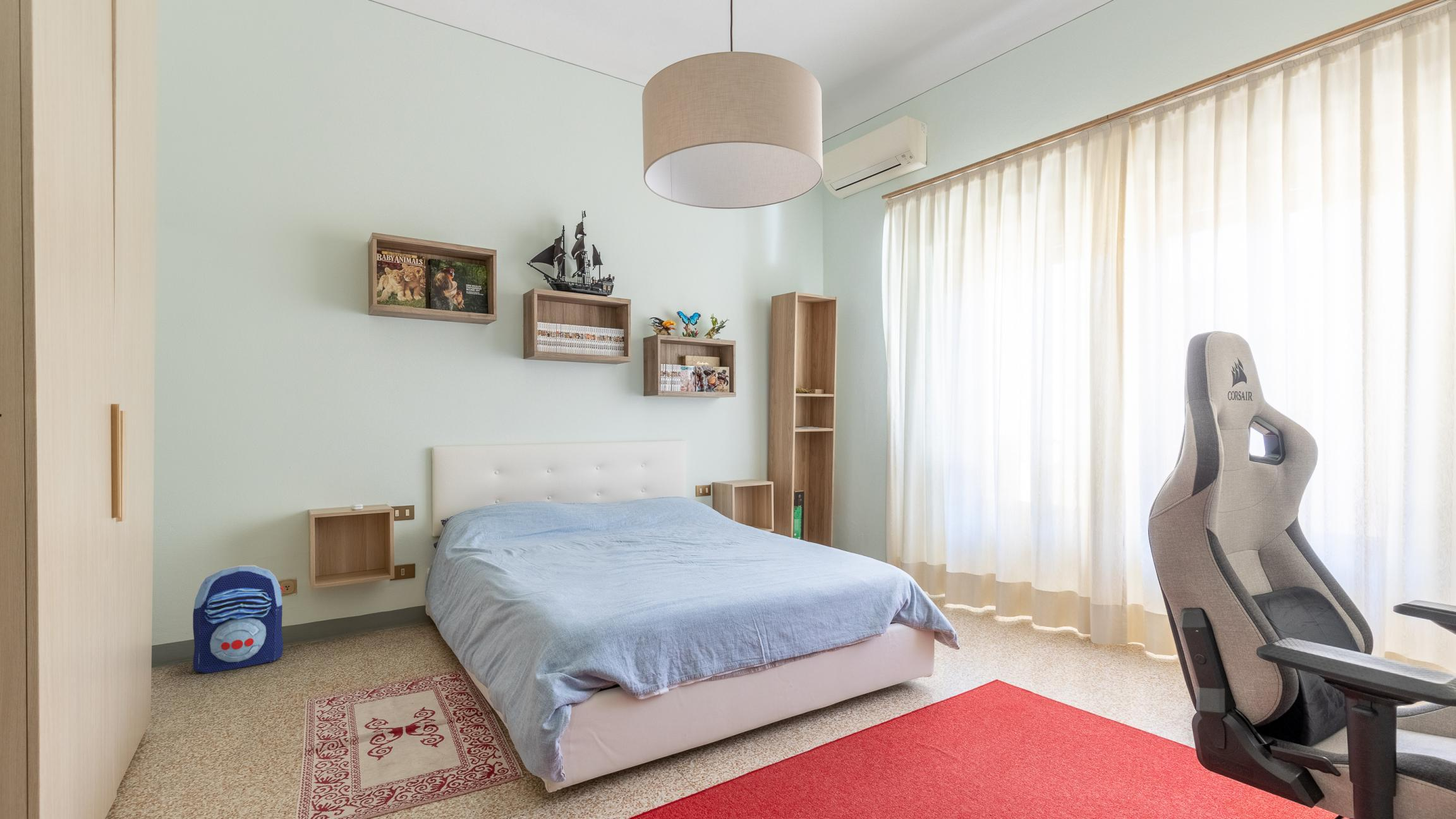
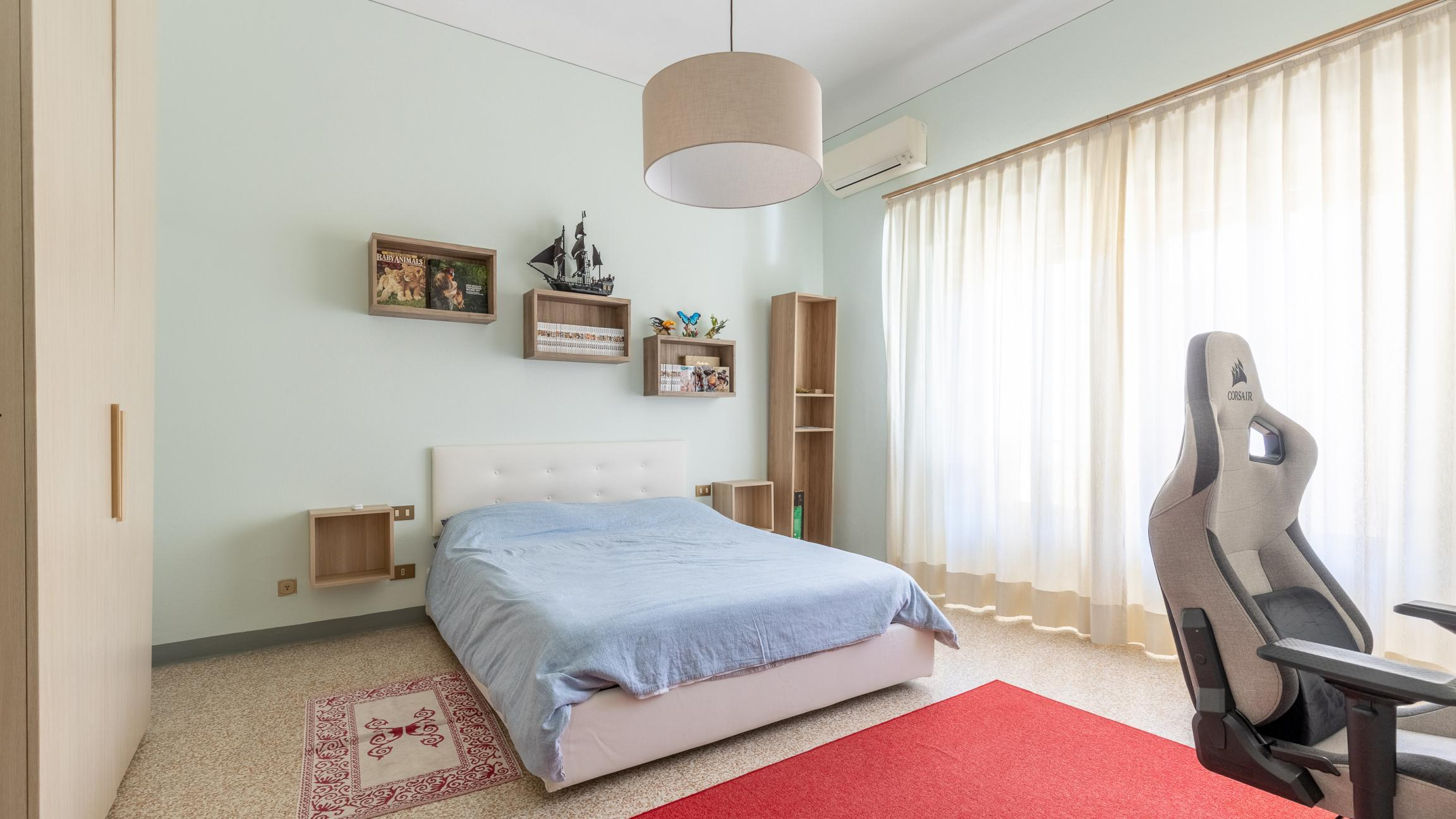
- backpack [192,564,285,674]
